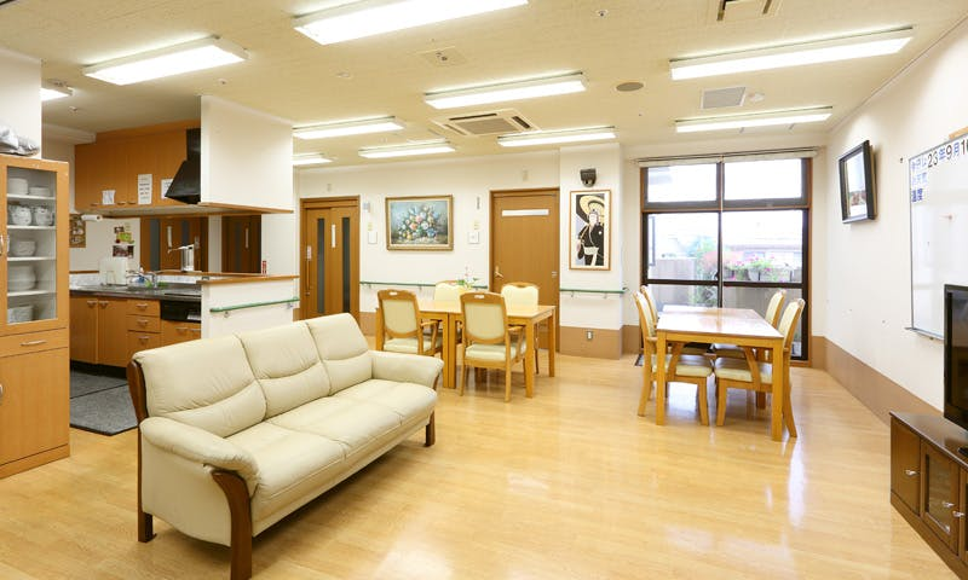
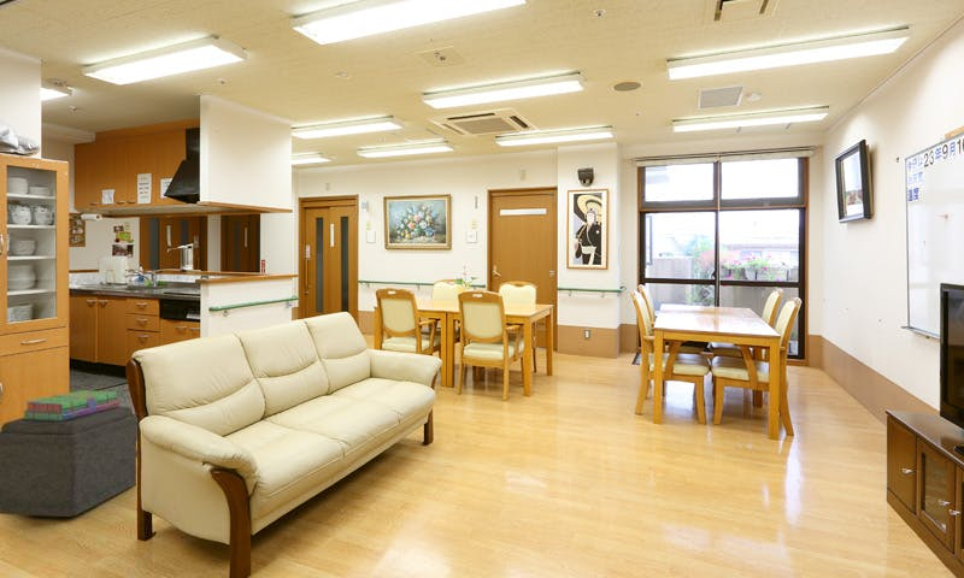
+ stack of books [22,389,120,421]
+ ottoman [0,406,139,518]
